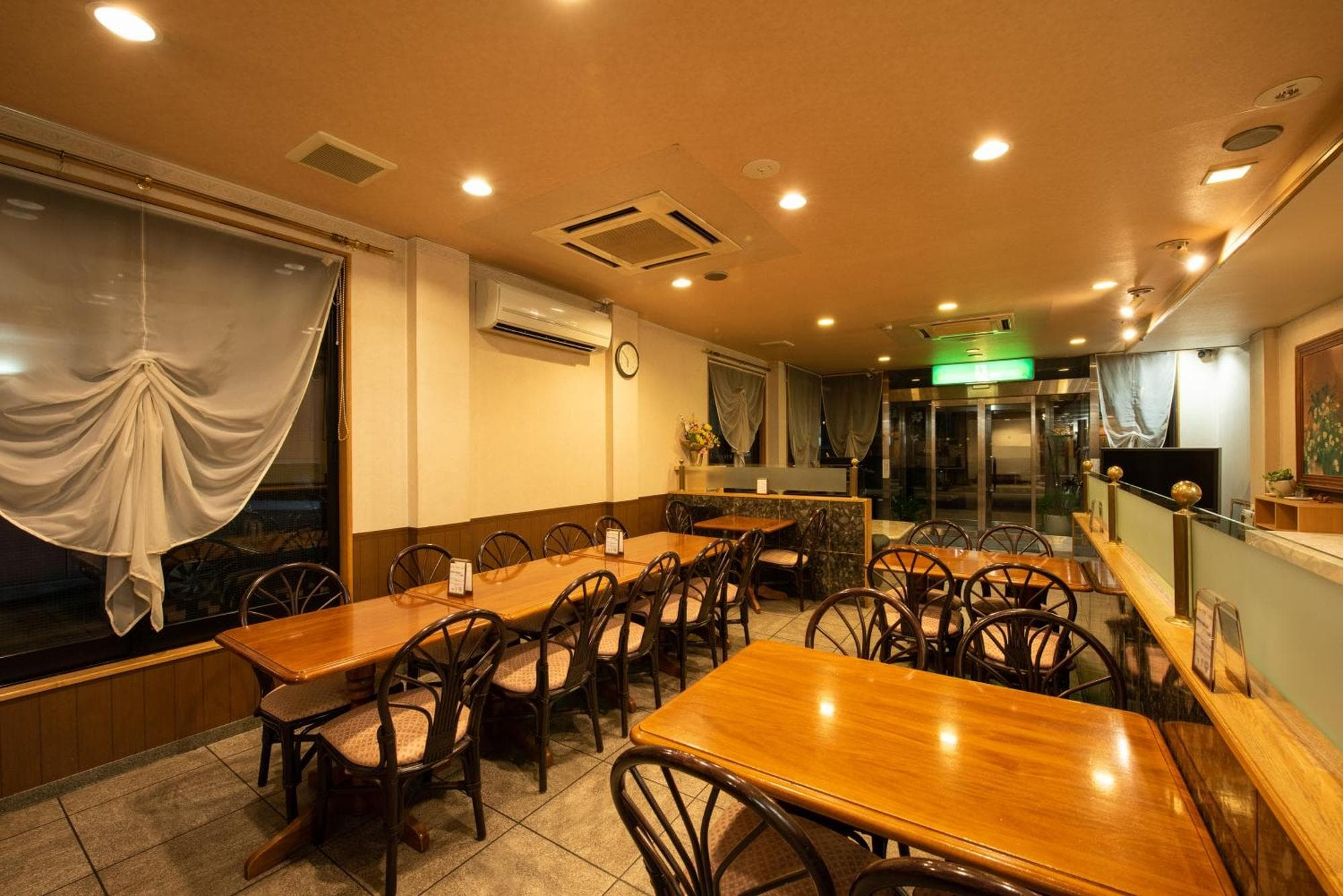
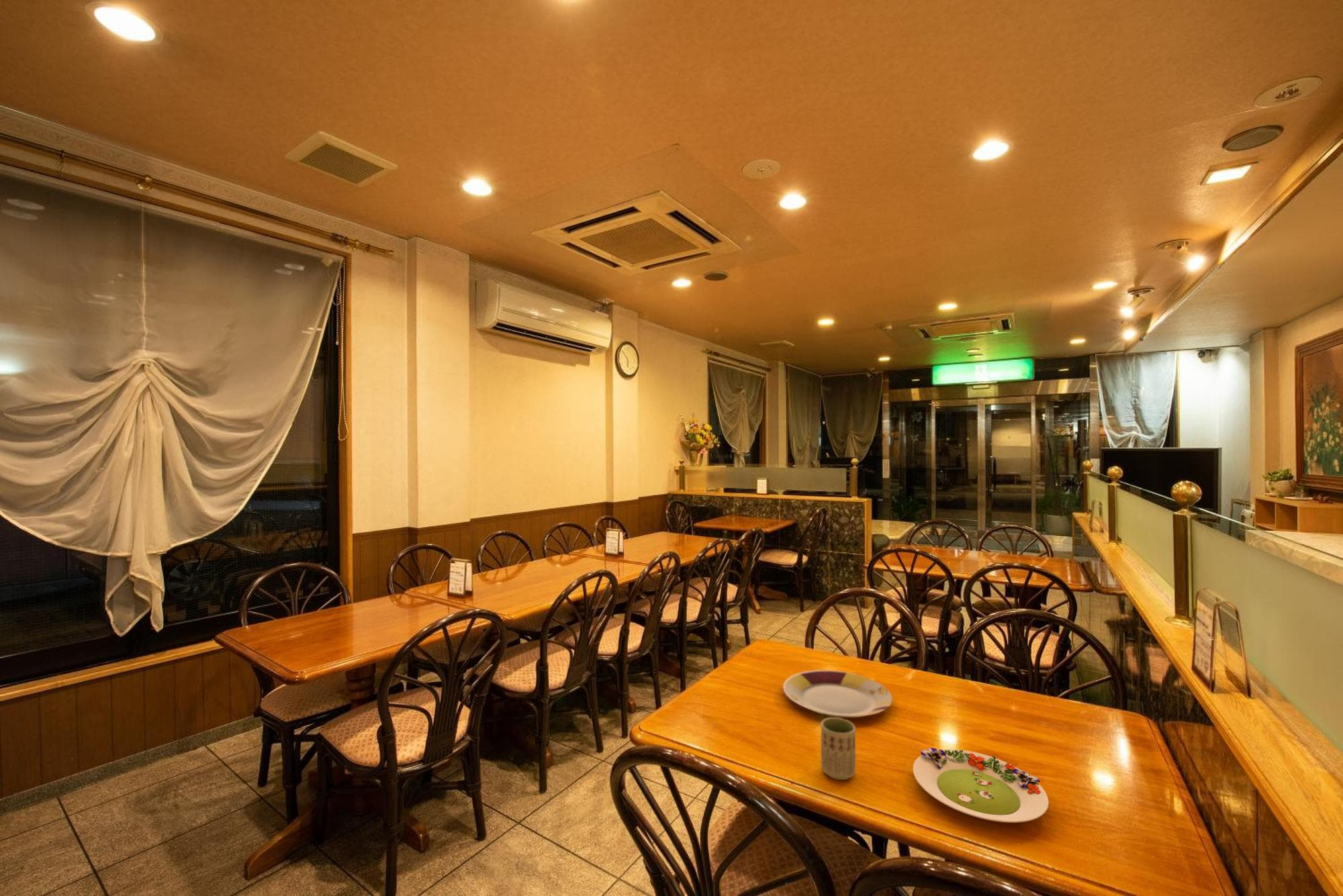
+ salad plate [913,747,1049,824]
+ cup [821,717,856,781]
+ plate [782,669,893,719]
